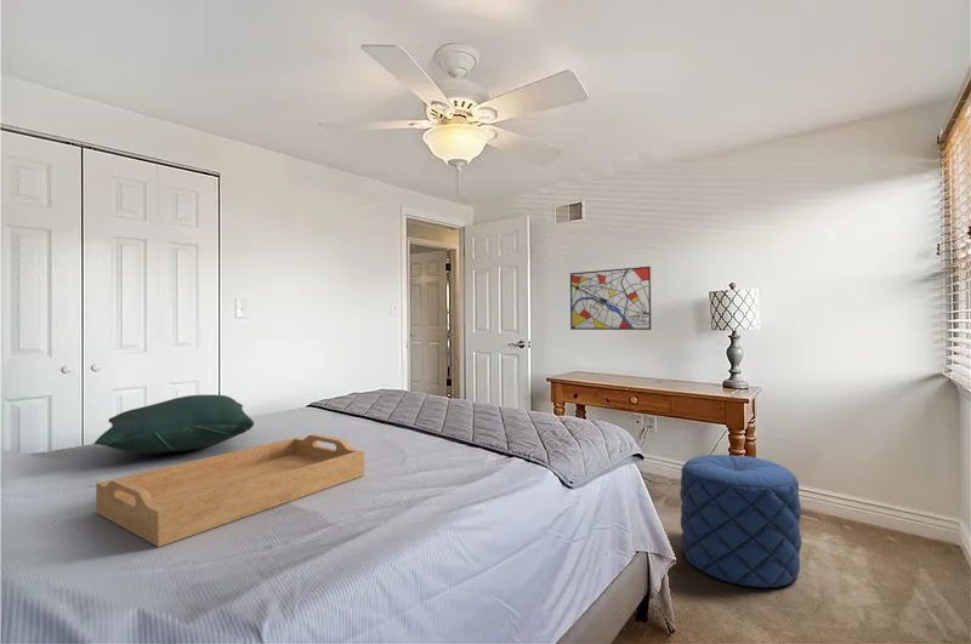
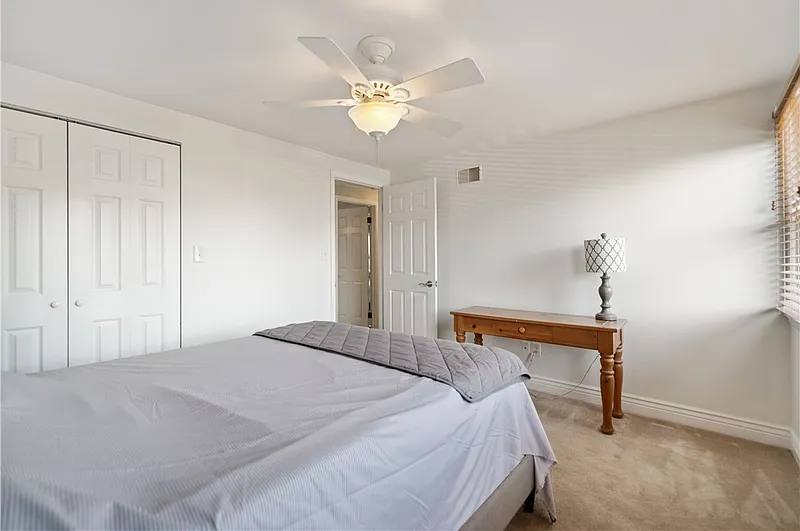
- pouf [678,454,802,588]
- serving tray [95,433,365,548]
- pillow [93,394,255,455]
- wall art [569,266,652,331]
